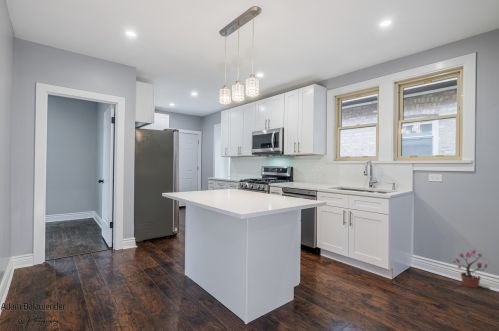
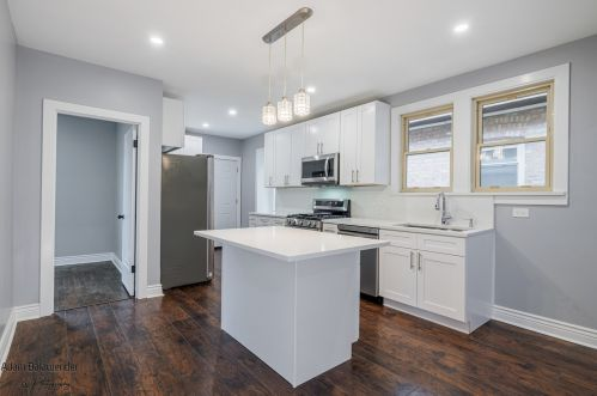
- potted plant [452,249,490,290]
